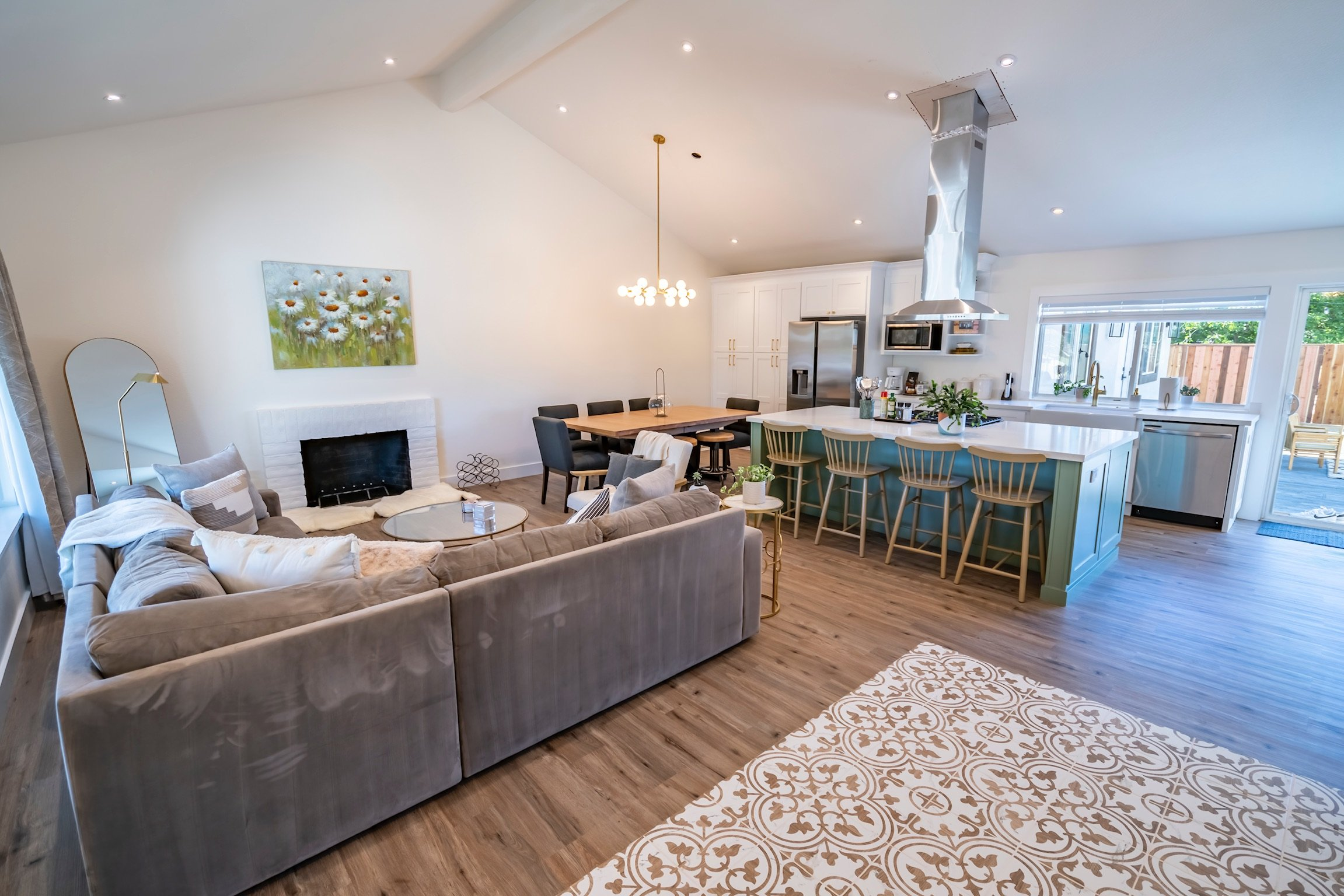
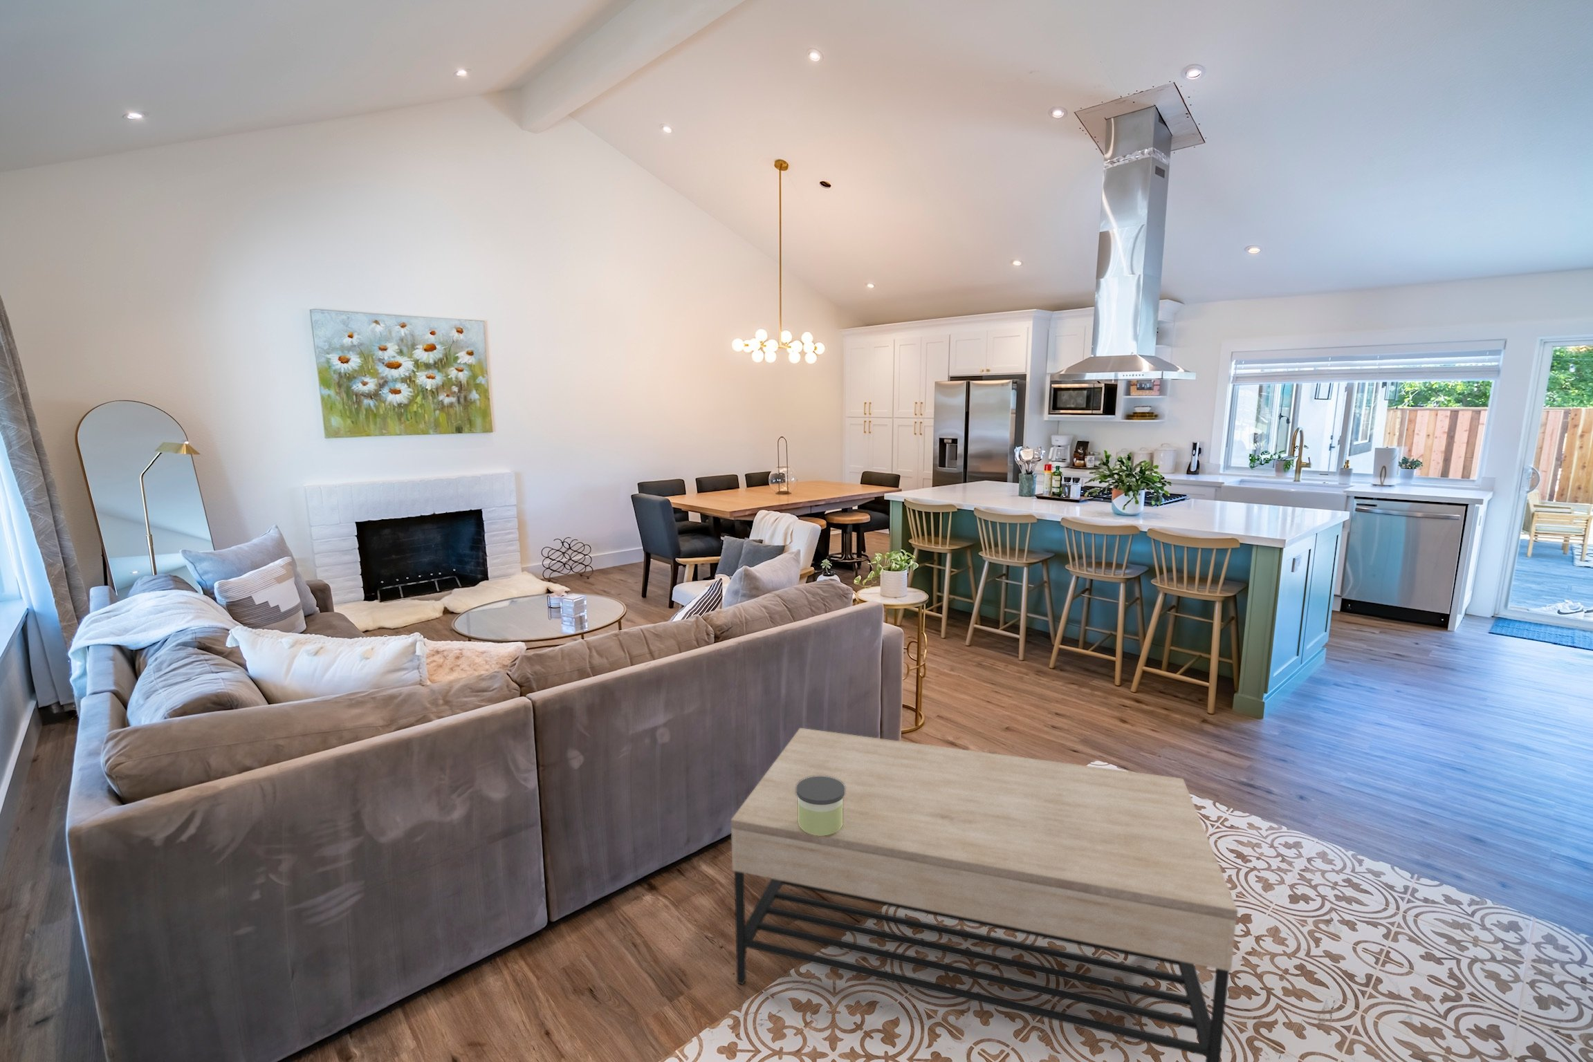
+ coffee table [730,728,1239,1062]
+ candle [796,776,845,836]
